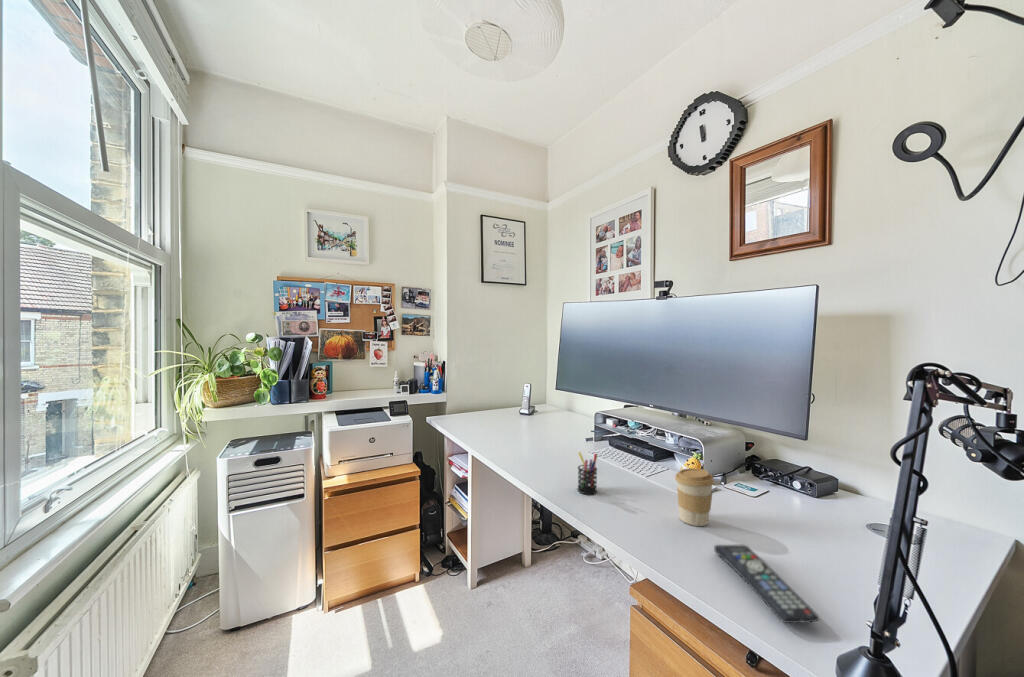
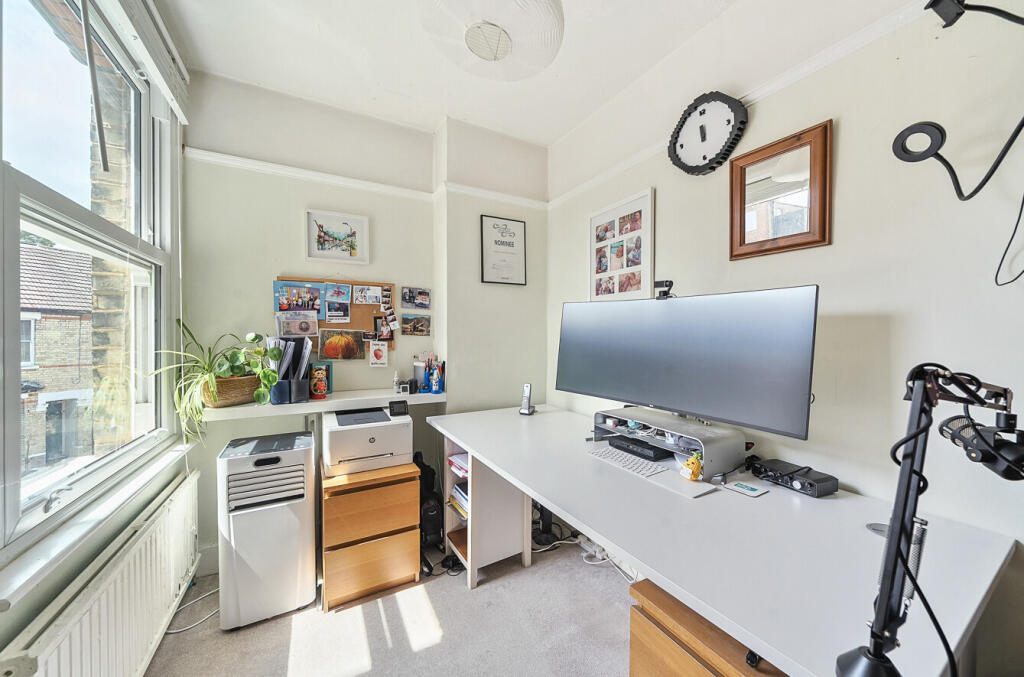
- coffee cup [674,467,715,527]
- remote control [713,544,821,624]
- pen holder [576,451,599,495]
